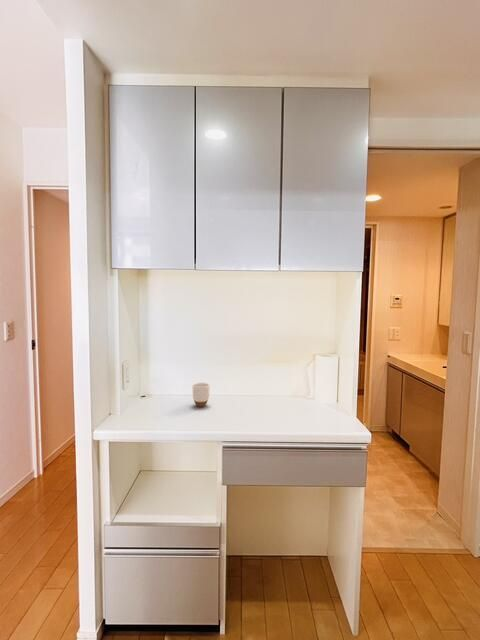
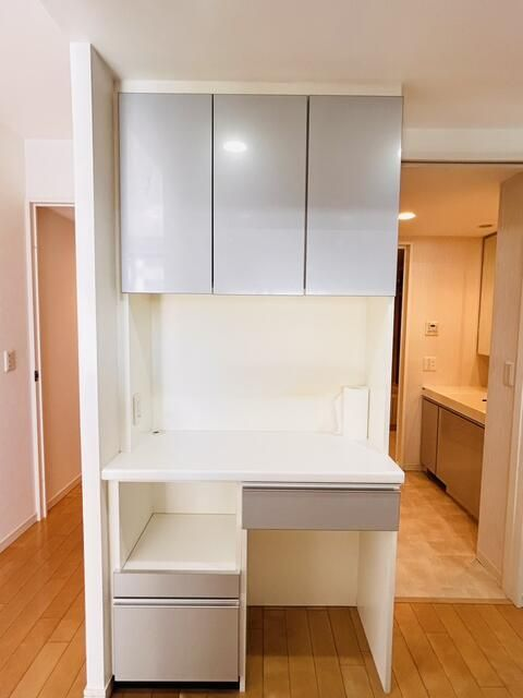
- mug [192,382,210,408]
